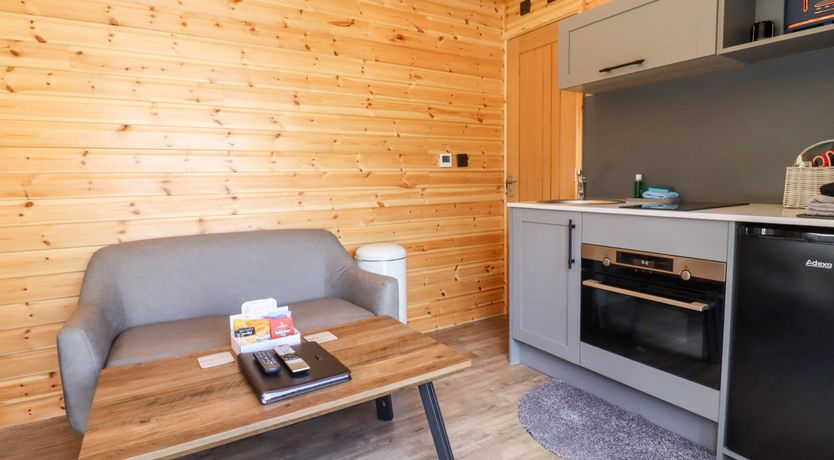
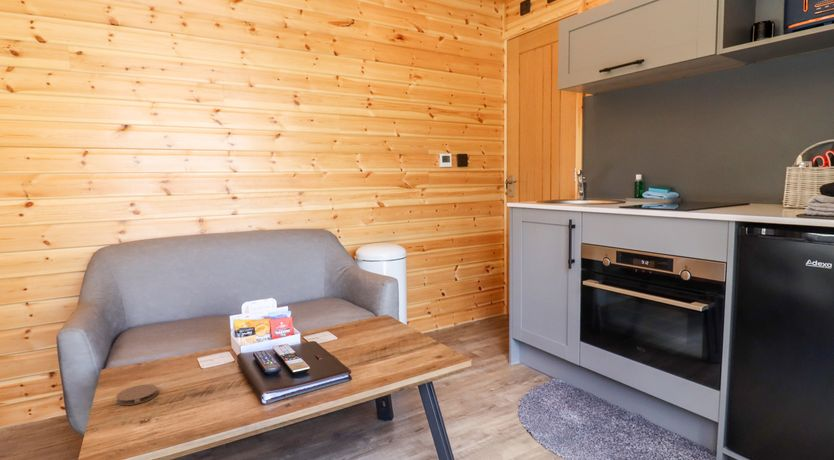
+ coaster [115,383,158,406]
